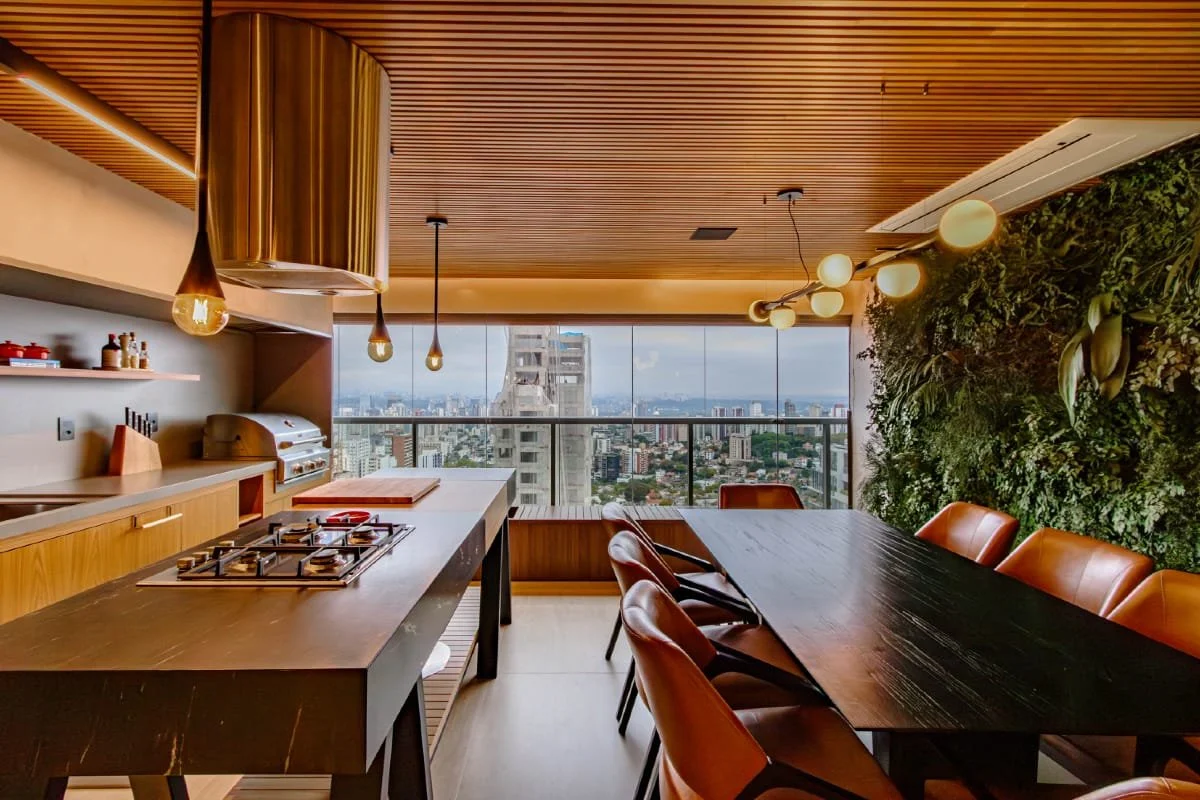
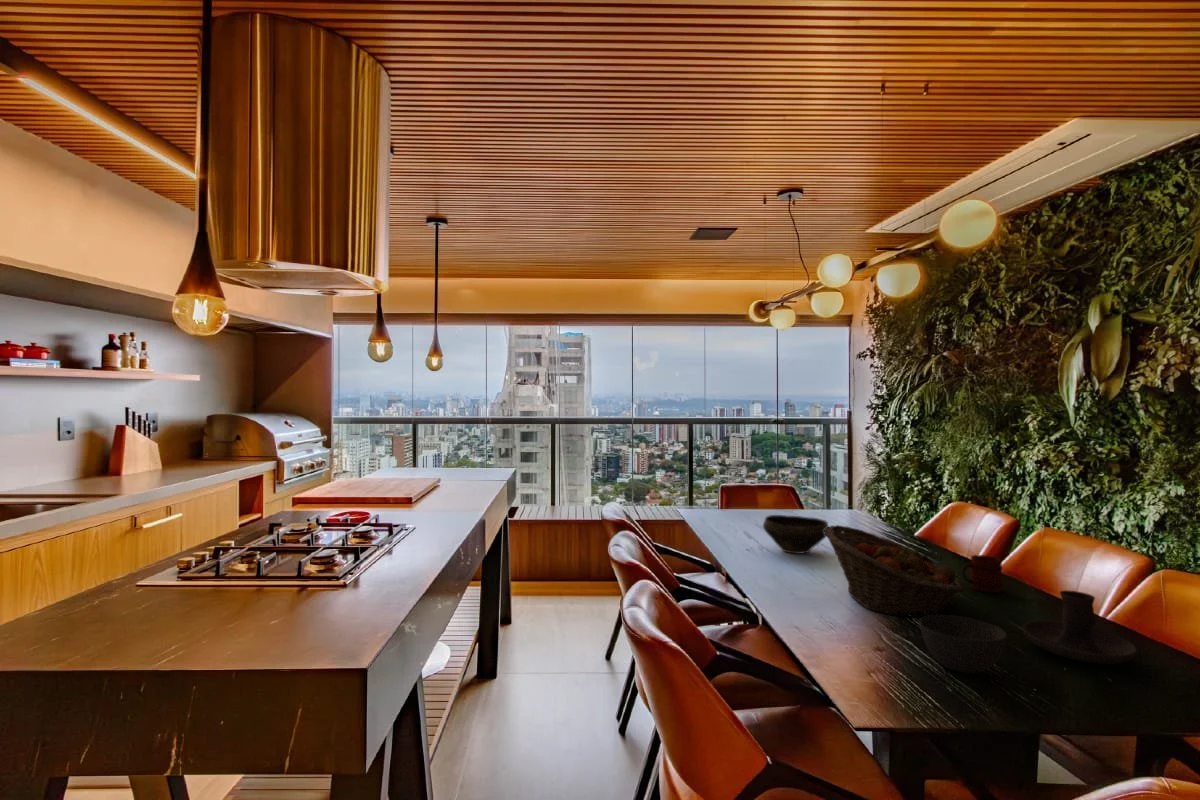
+ mug [961,554,1004,594]
+ bowl [918,614,1008,674]
+ candle holder [1022,589,1138,665]
+ bowl [762,514,830,555]
+ fruit basket [824,524,964,618]
